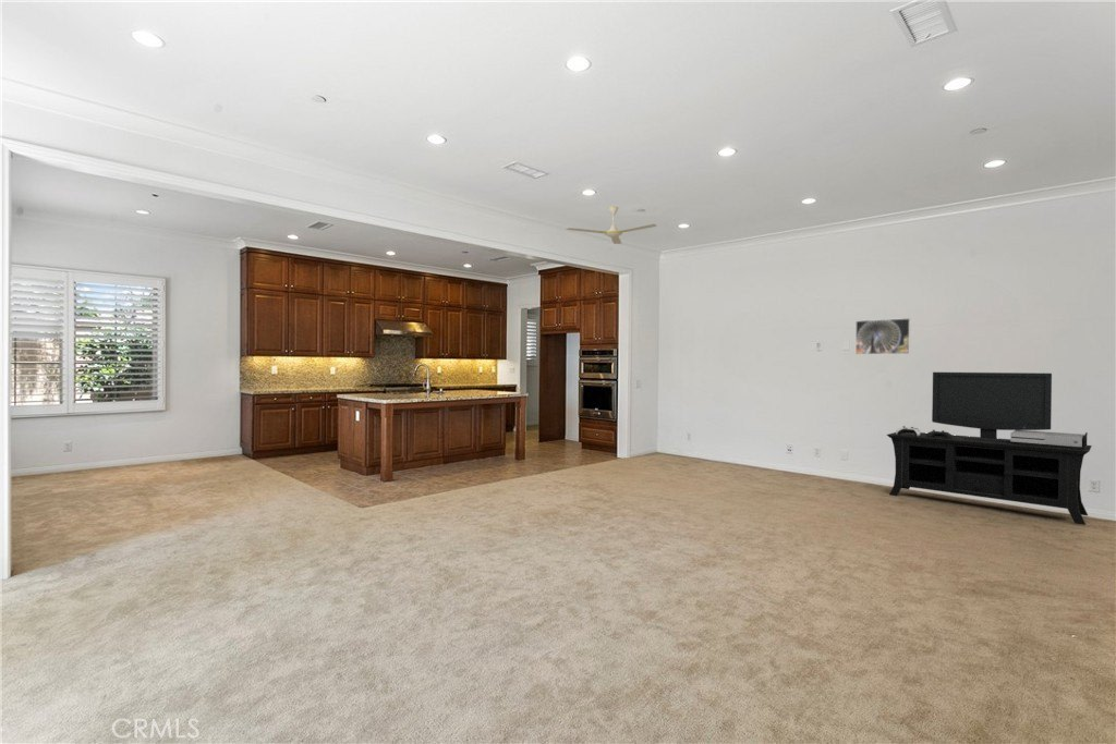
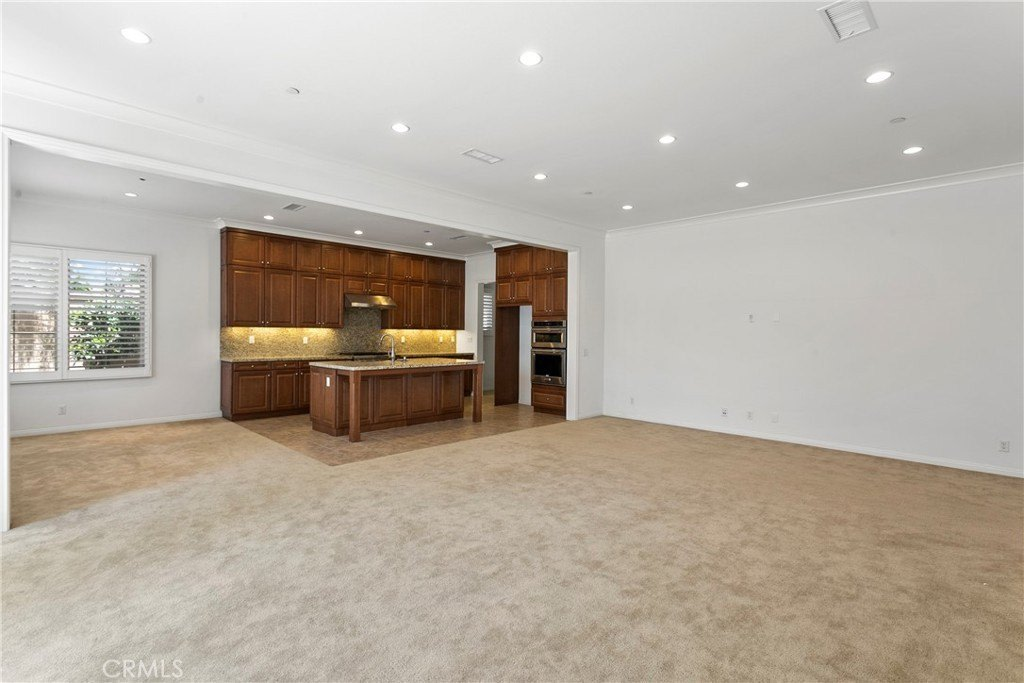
- ceiling fan [565,206,658,245]
- media console [886,371,1093,526]
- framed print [854,317,912,355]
